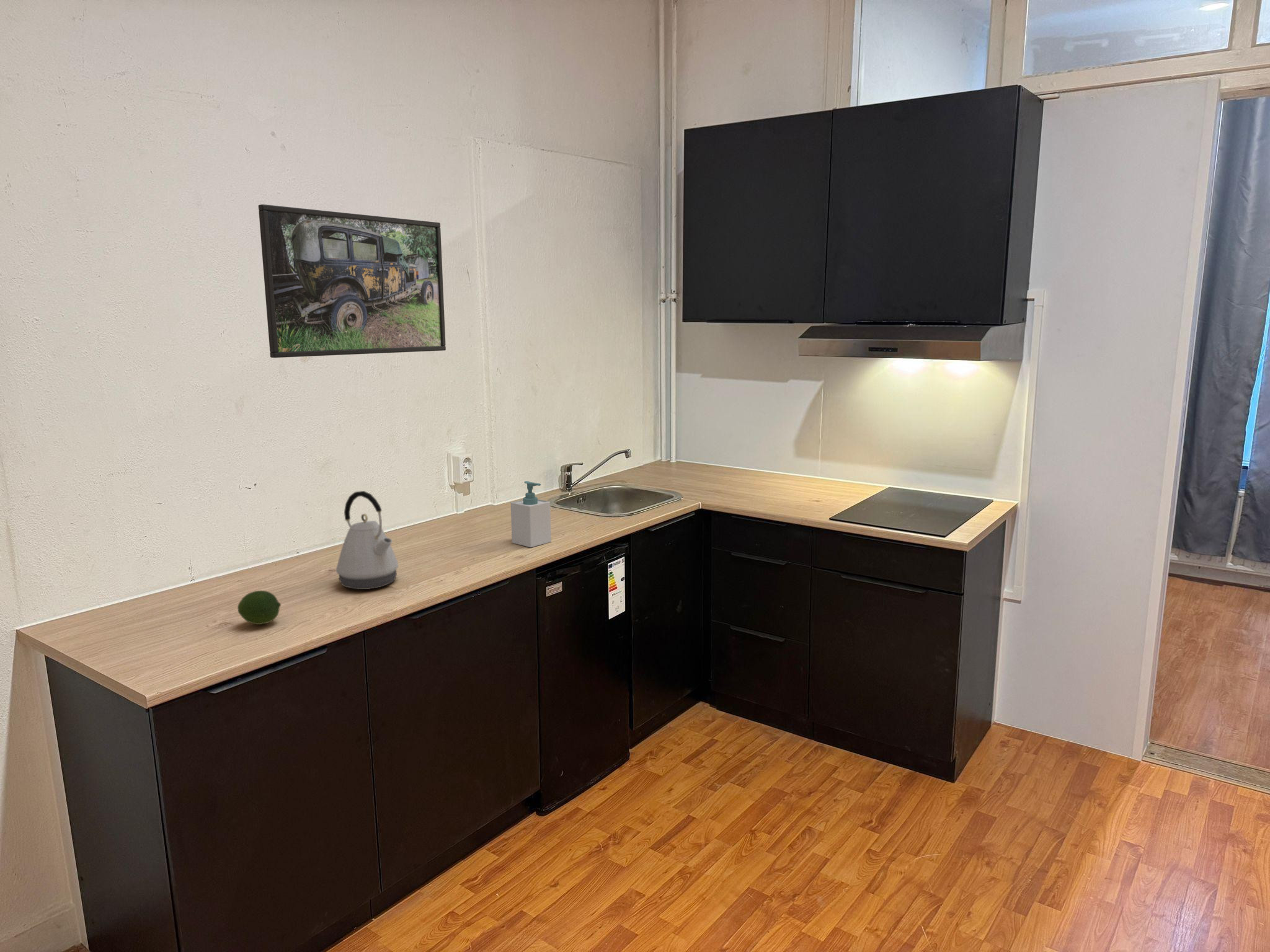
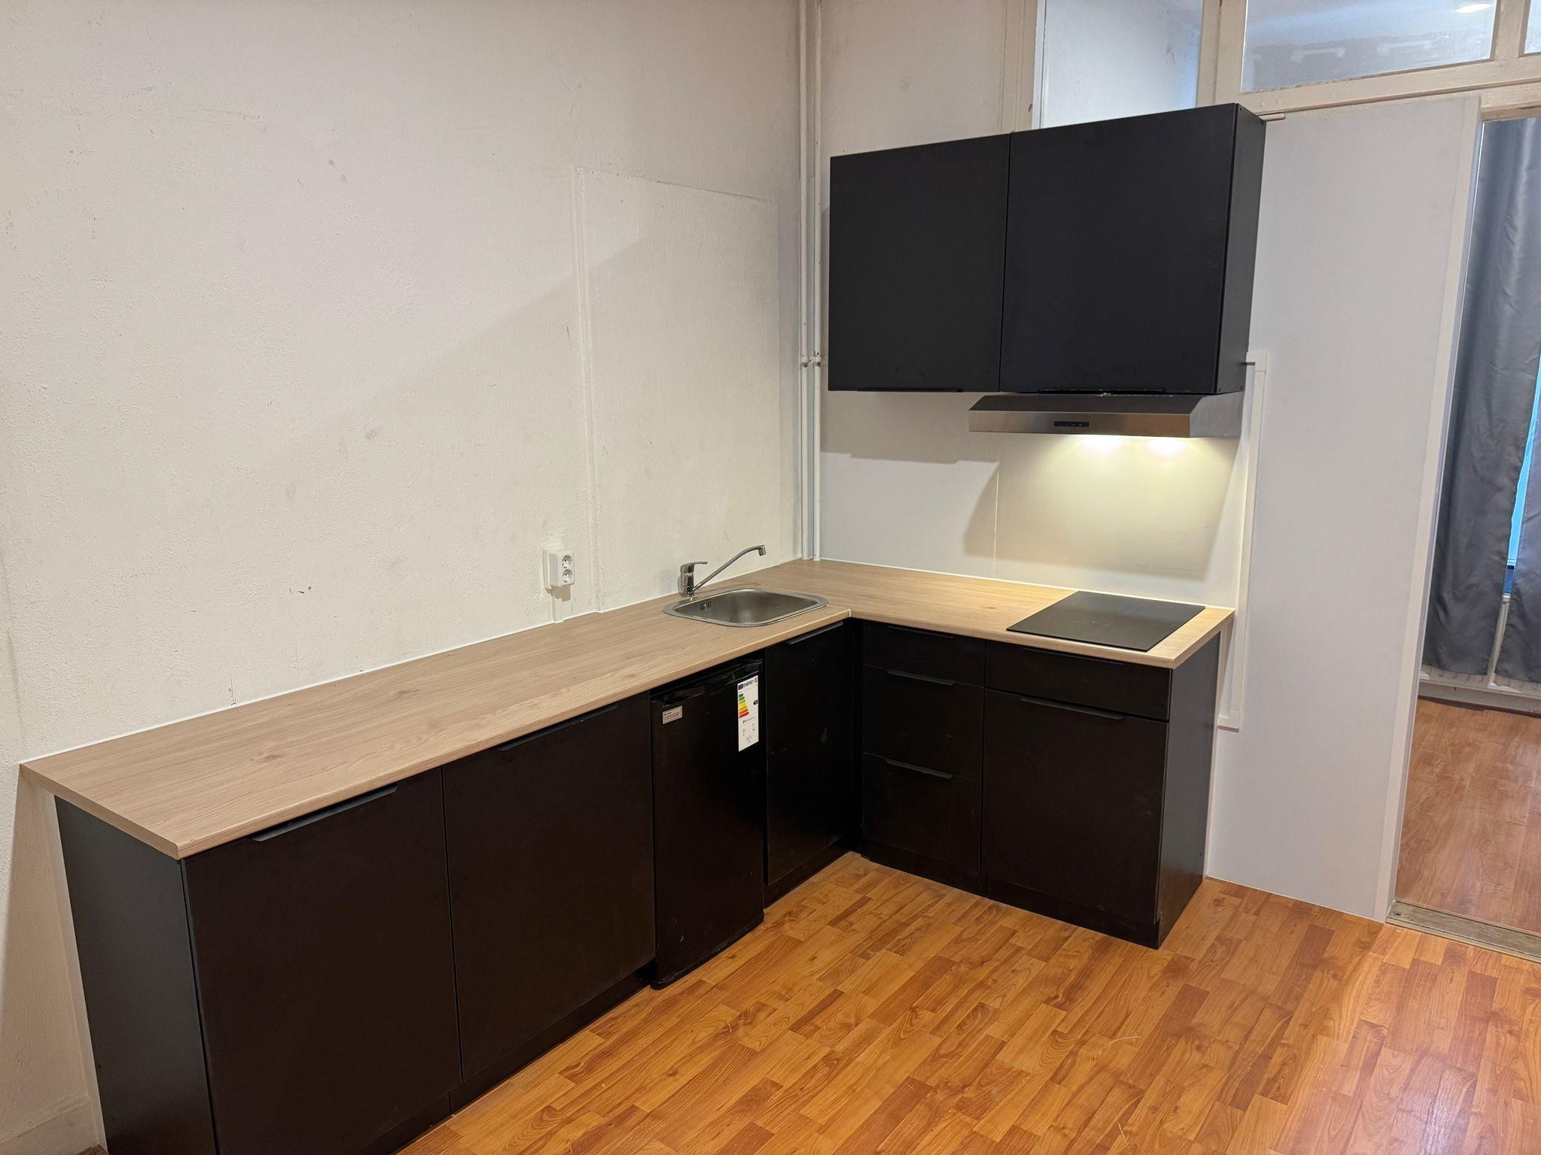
- soap bottle [510,480,552,548]
- kettle [335,490,399,590]
- fruit [237,590,282,625]
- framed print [258,204,446,358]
